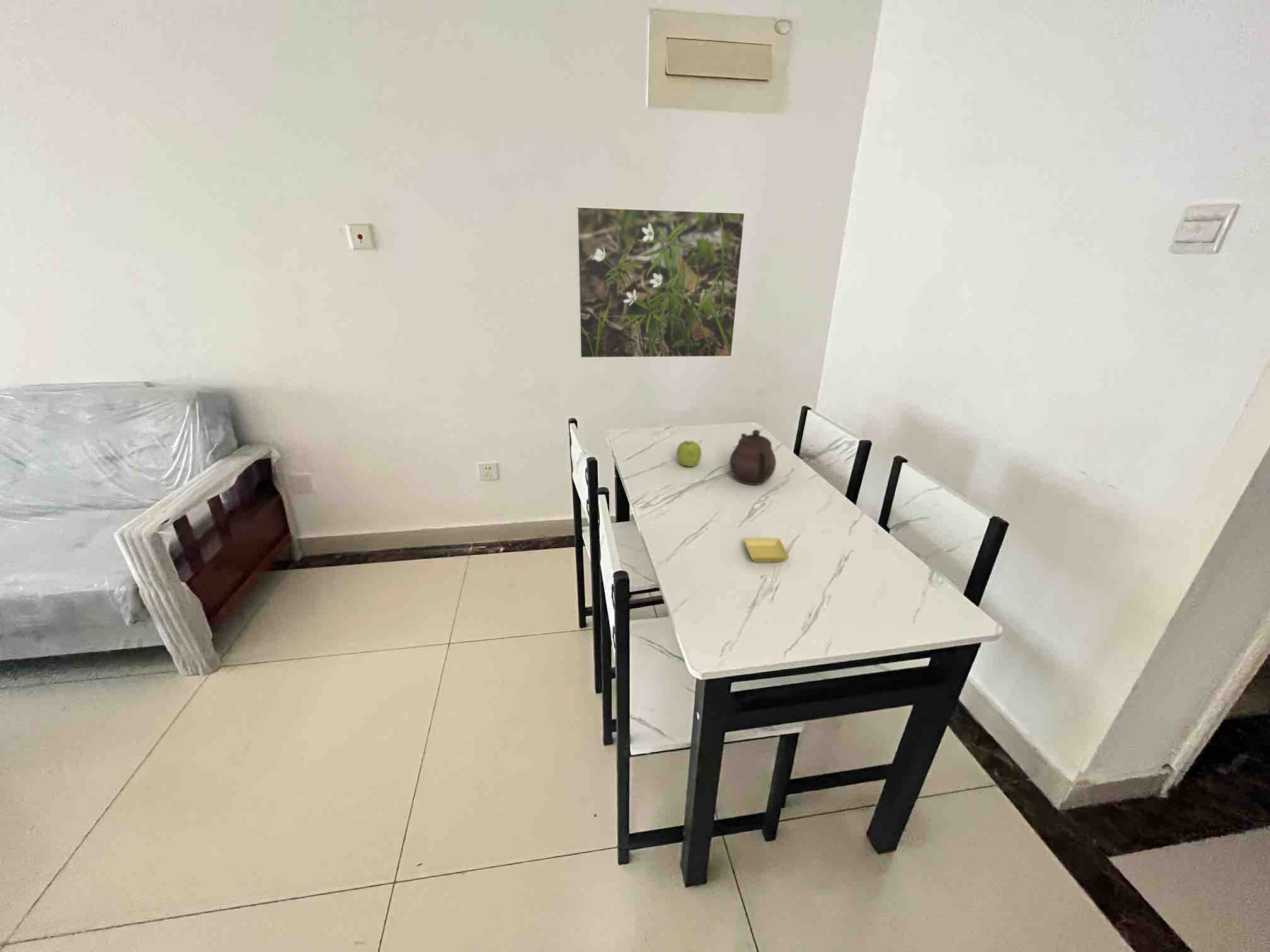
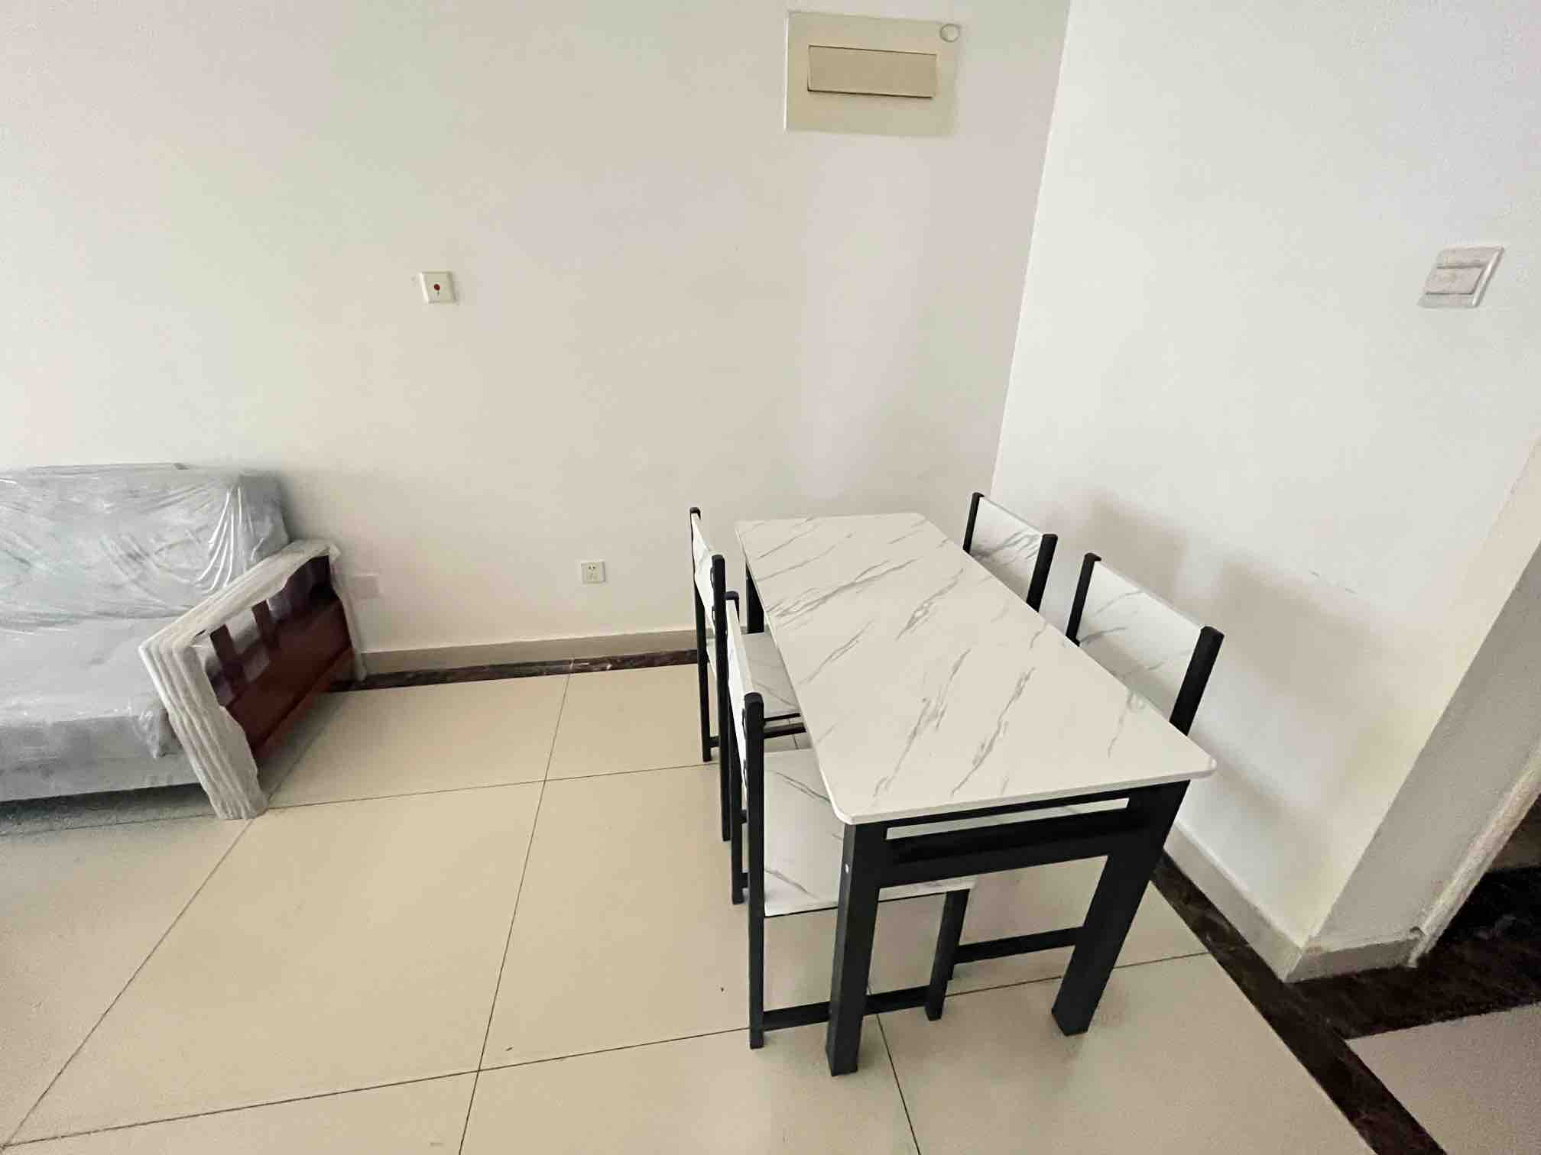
- saucer [743,537,790,563]
- fruit [676,440,702,467]
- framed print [576,206,746,359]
- teapot [729,429,777,485]
